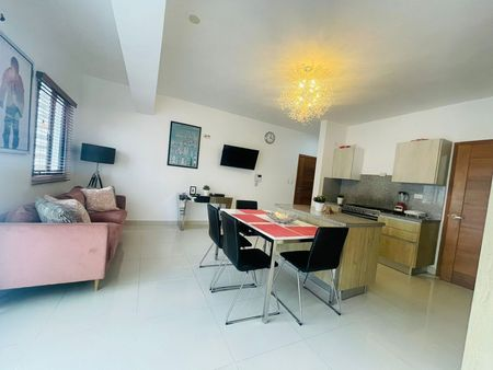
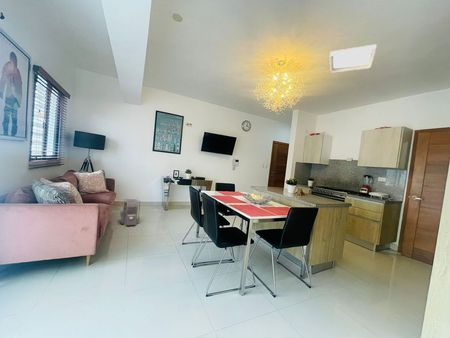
+ backpack [119,197,142,227]
+ ceiling light [329,44,378,73]
